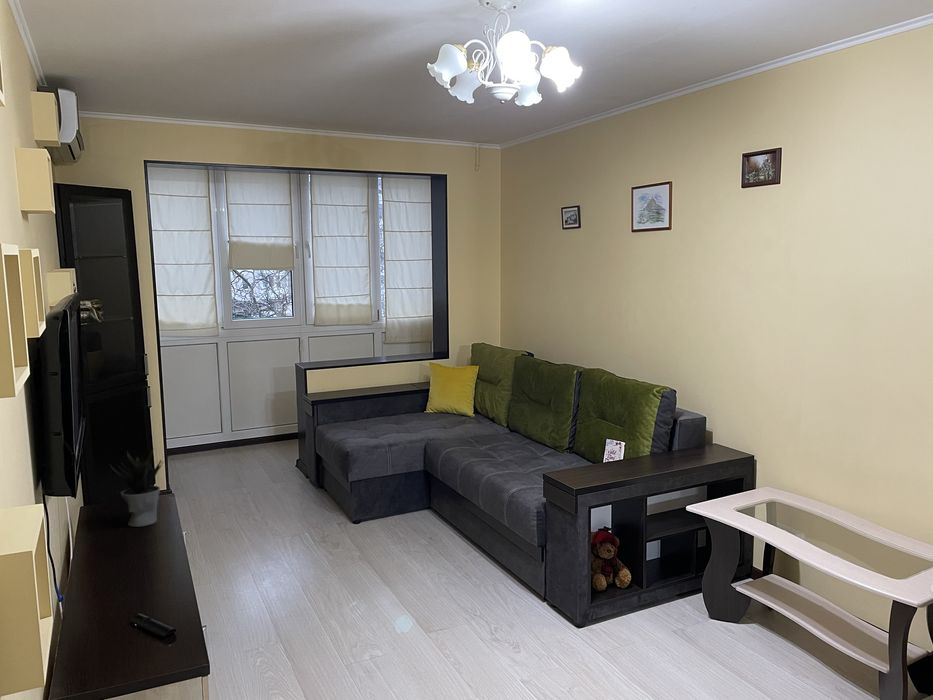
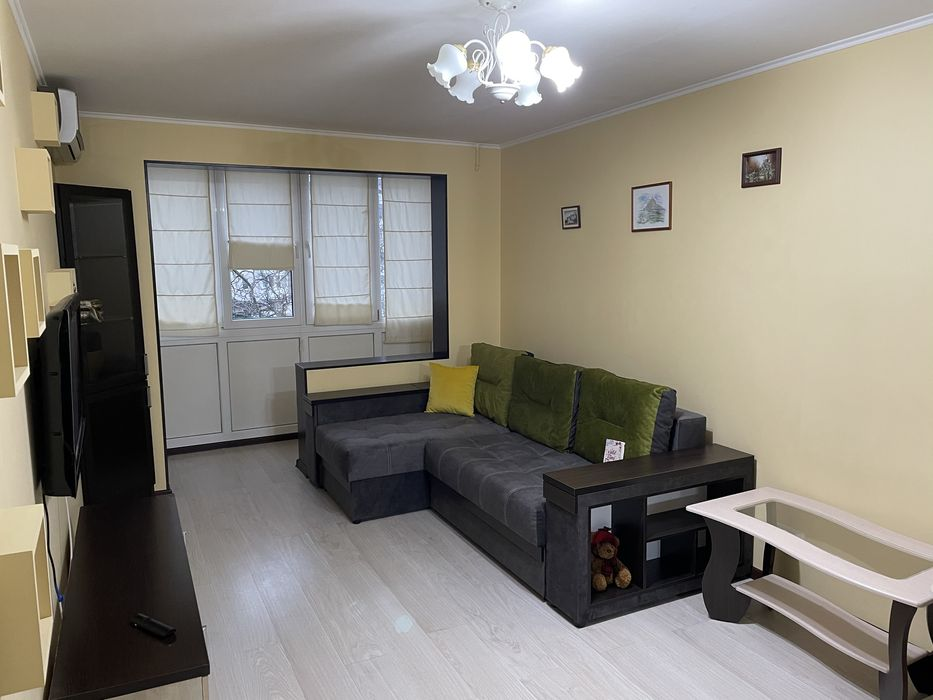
- potted plant [109,448,164,528]
